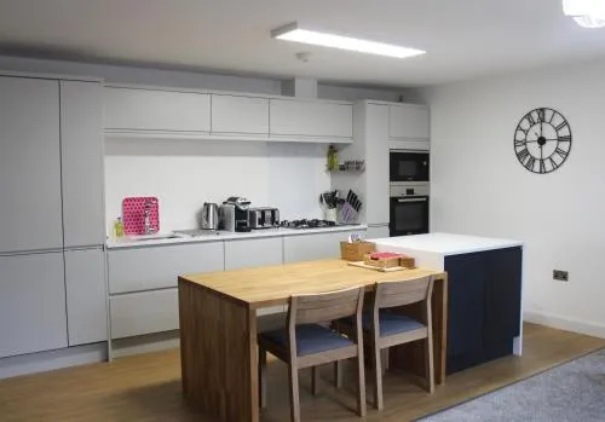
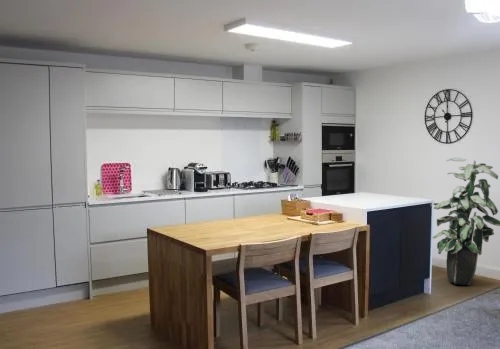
+ indoor plant [432,157,500,286]
